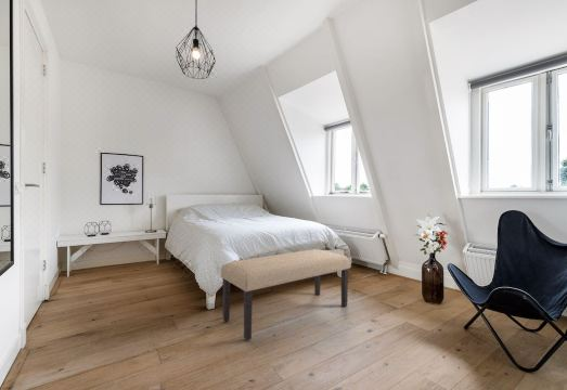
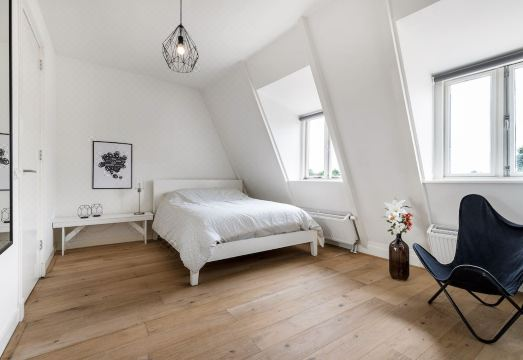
- bench [220,248,351,341]
